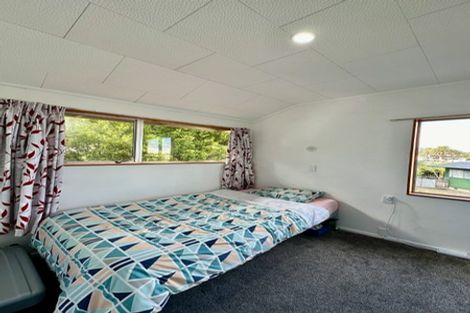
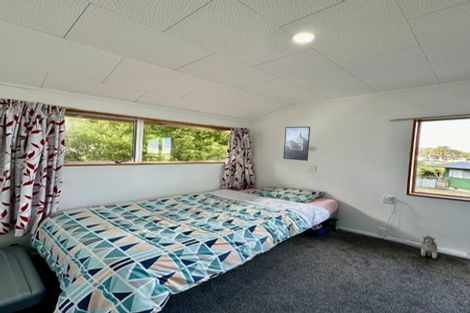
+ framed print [282,126,311,162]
+ plush toy [420,235,439,259]
